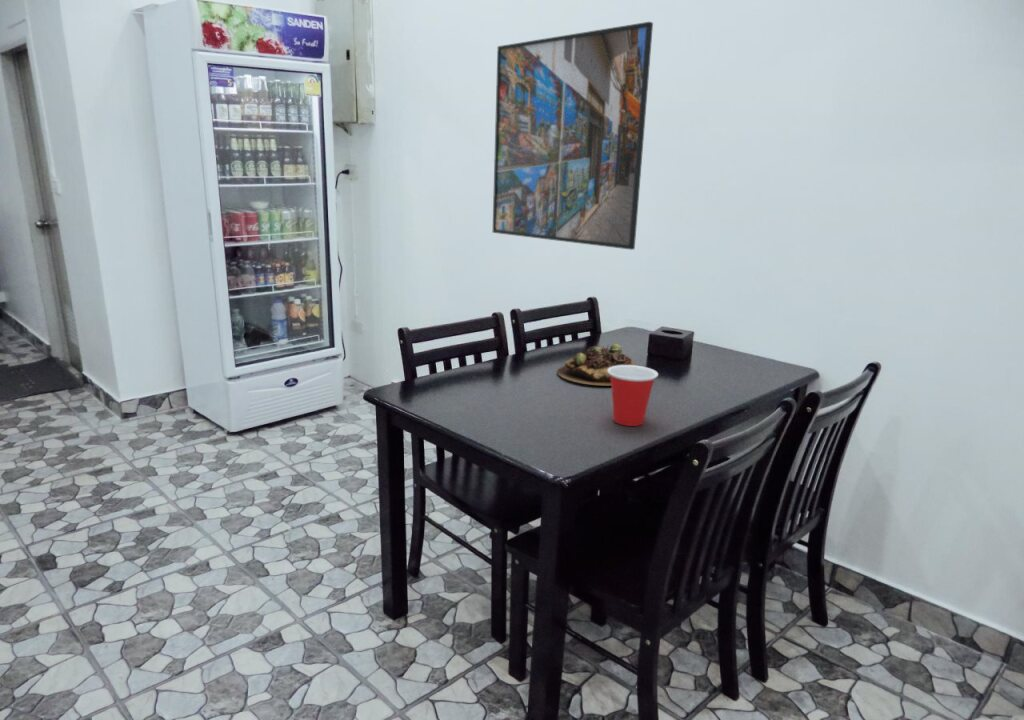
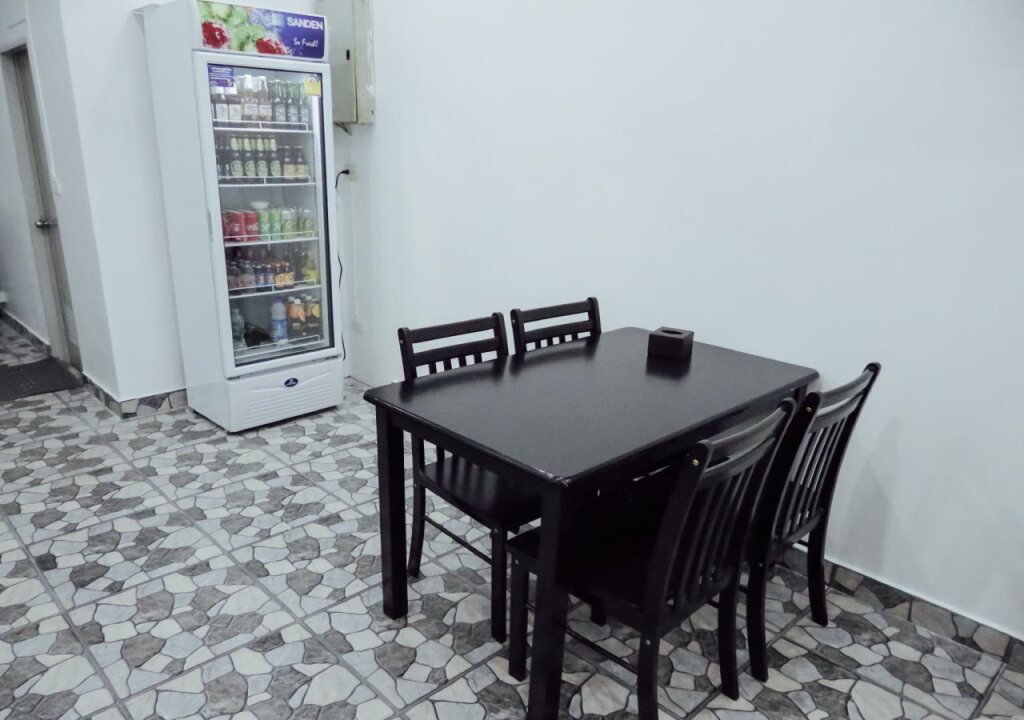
- cup [607,364,659,427]
- succulent plant [556,343,636,386]
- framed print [492,21,654,251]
